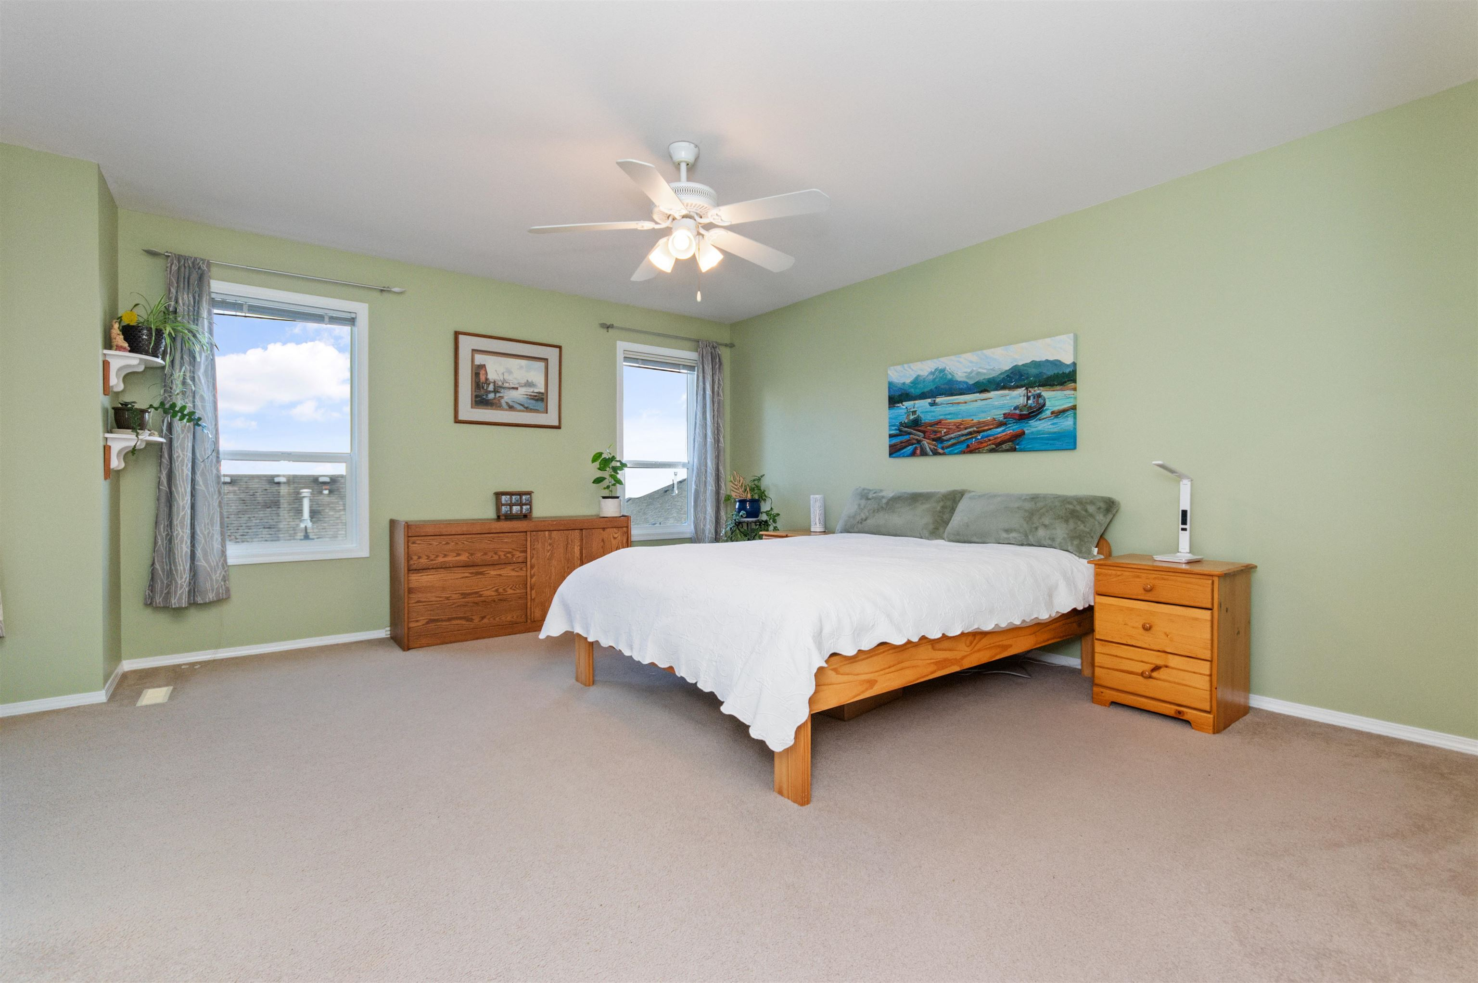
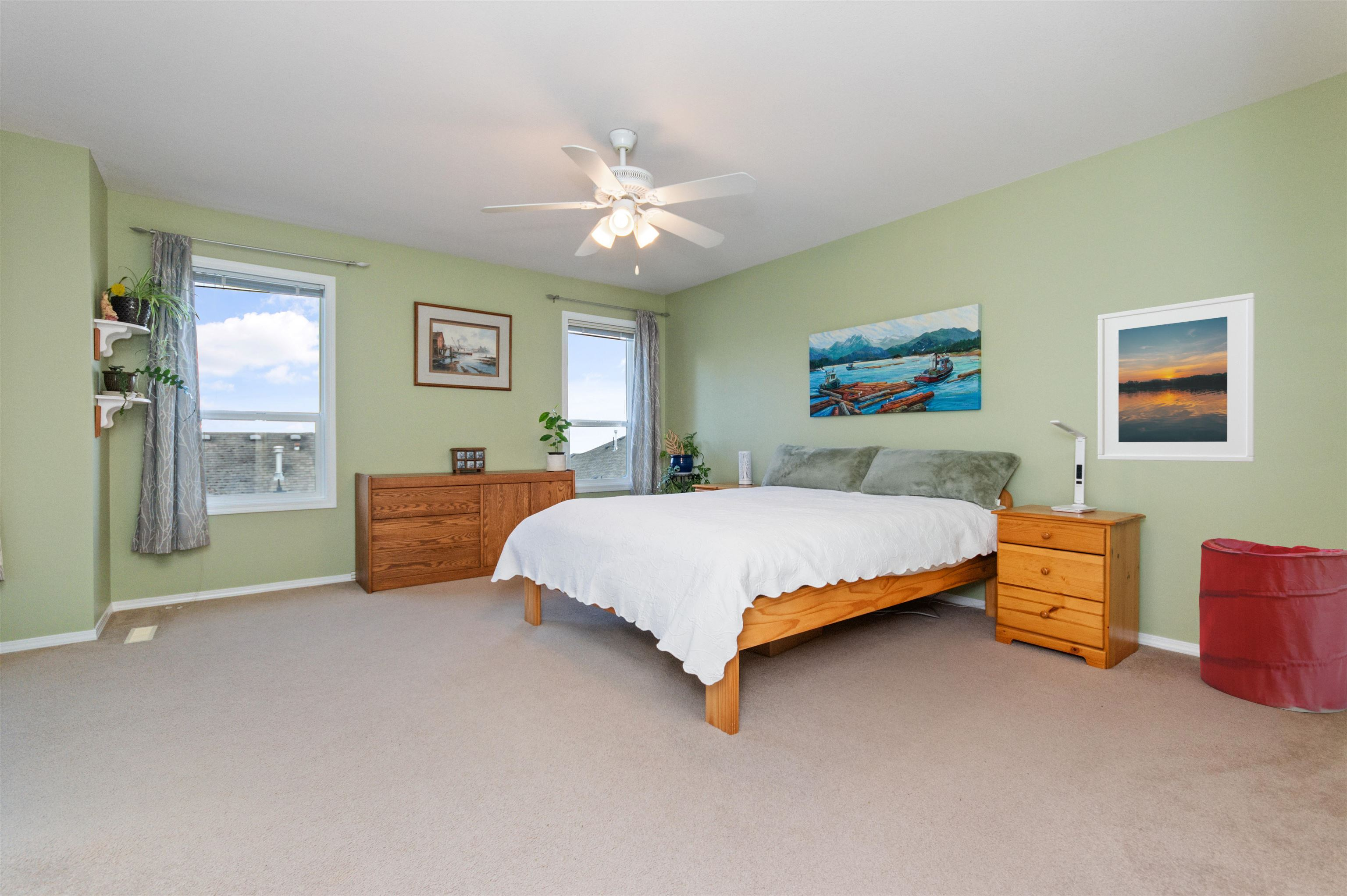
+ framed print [1098,292,1255,462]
+ laundry hamper [1198,538,1347,713]
